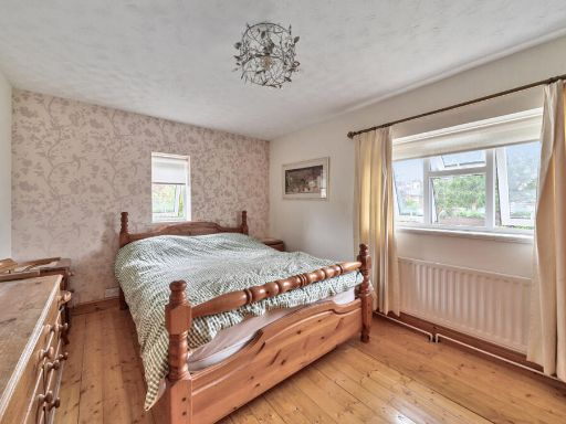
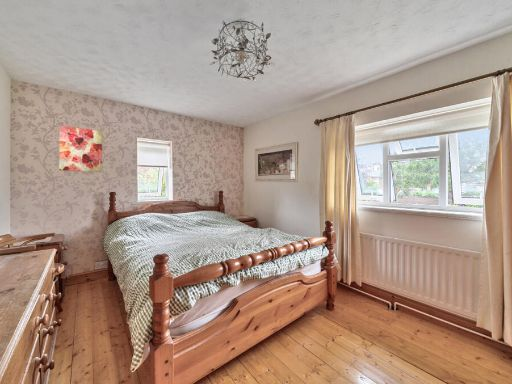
+ wall art [58,125,103,173]
